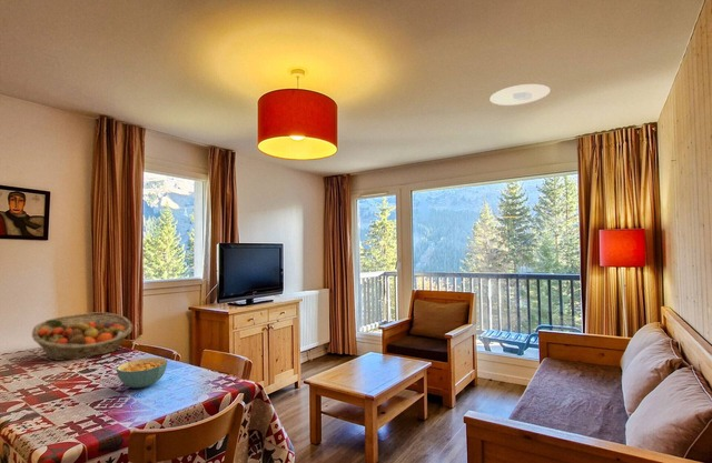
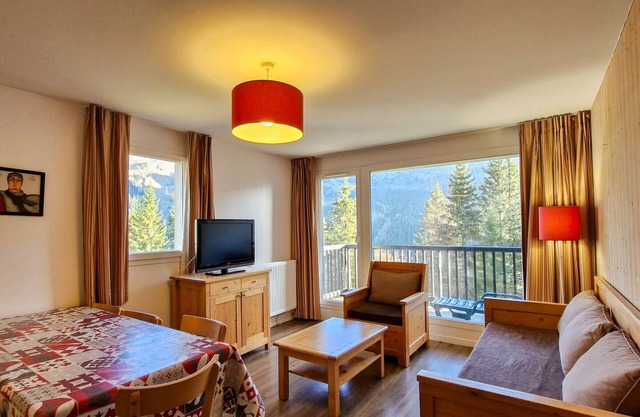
- cereal bowl [116,356,168,389]
- recessed light [488,83,552,107]
- fruit basket [31,311,134,362]
